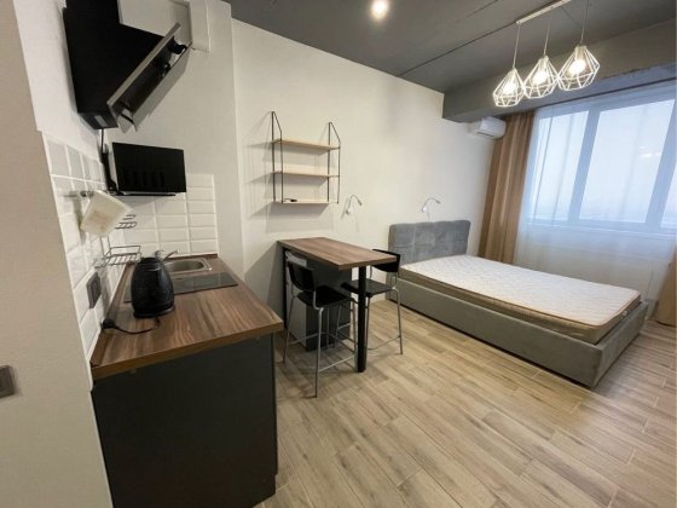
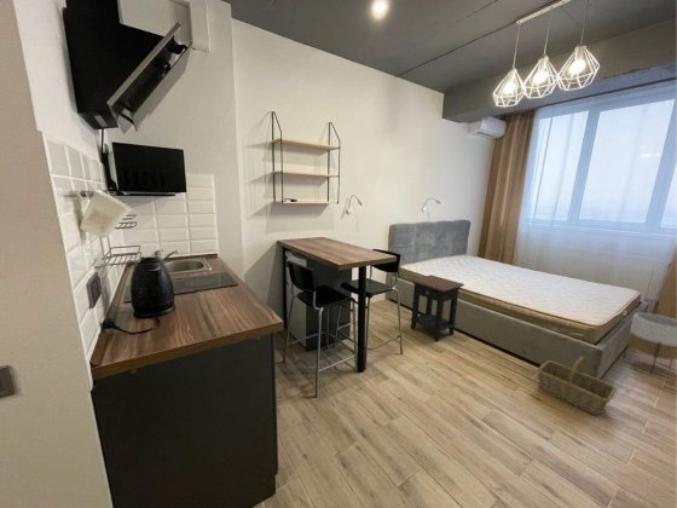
+ planter [623,312,677,376]
+ side table [409,275,465,342]
+ basket [537,356,618,417]
